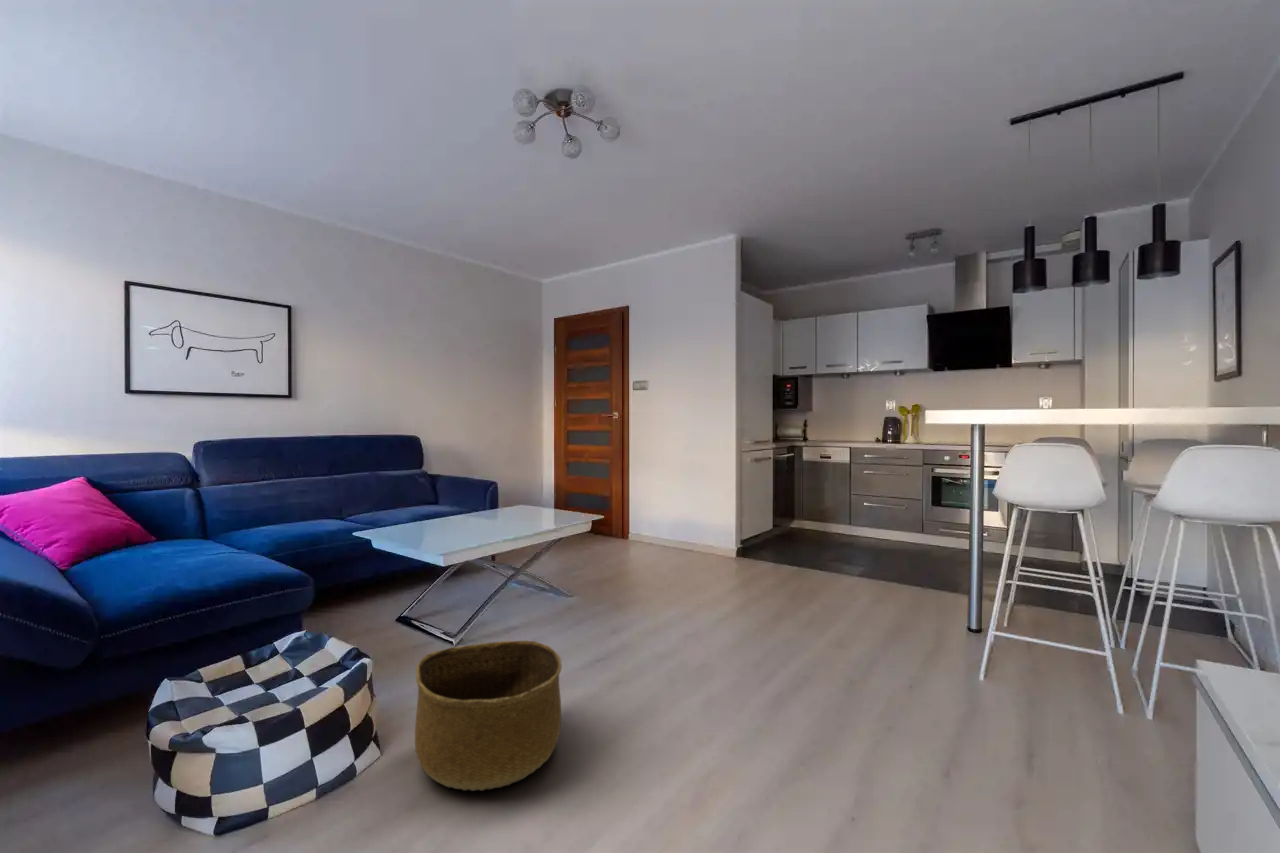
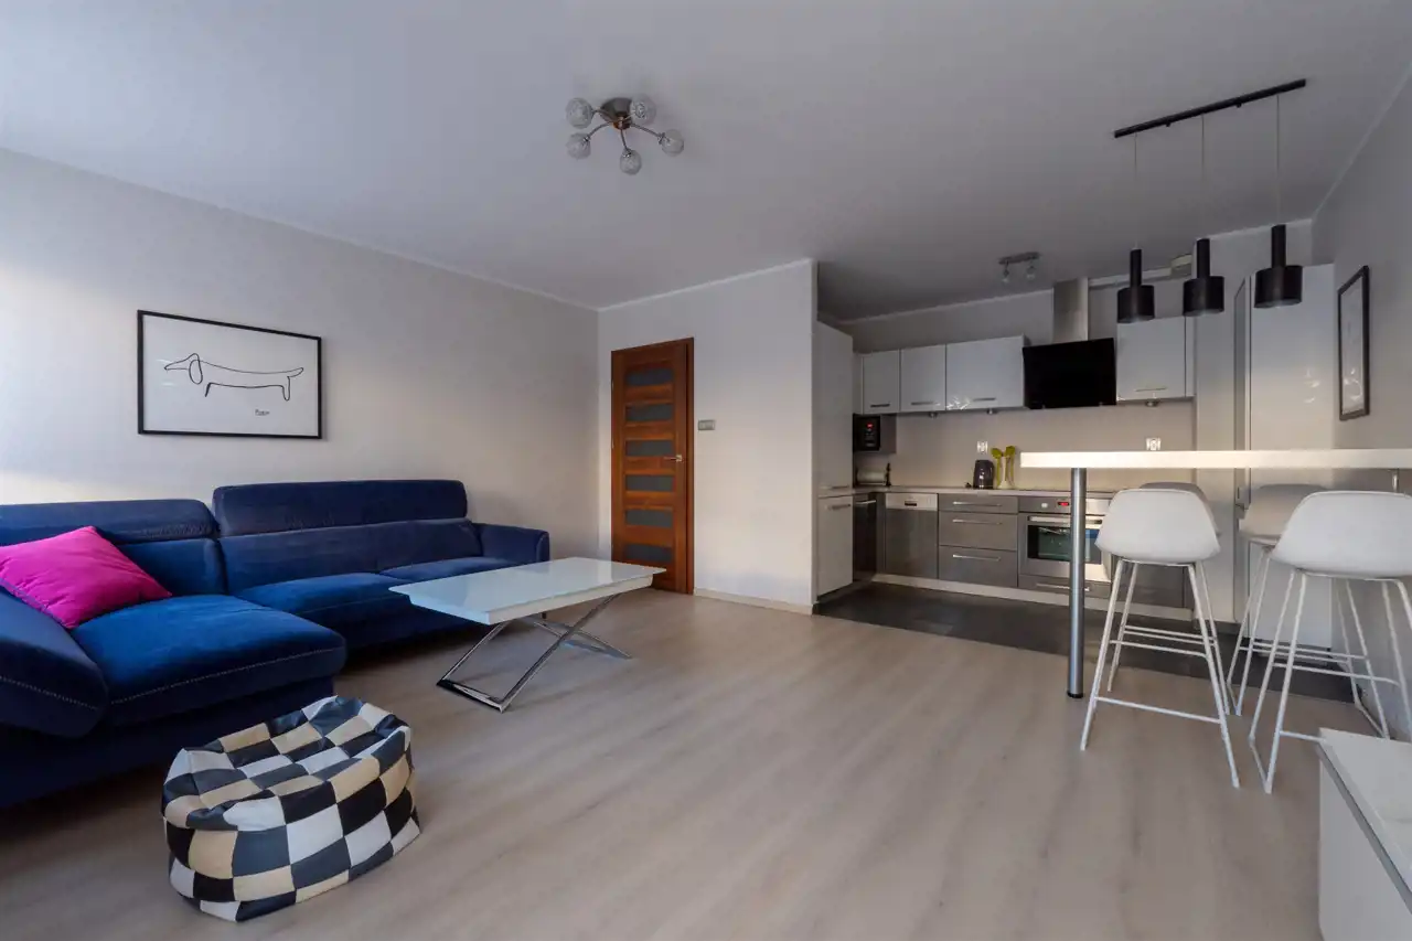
- basket [414,640,563,792]
